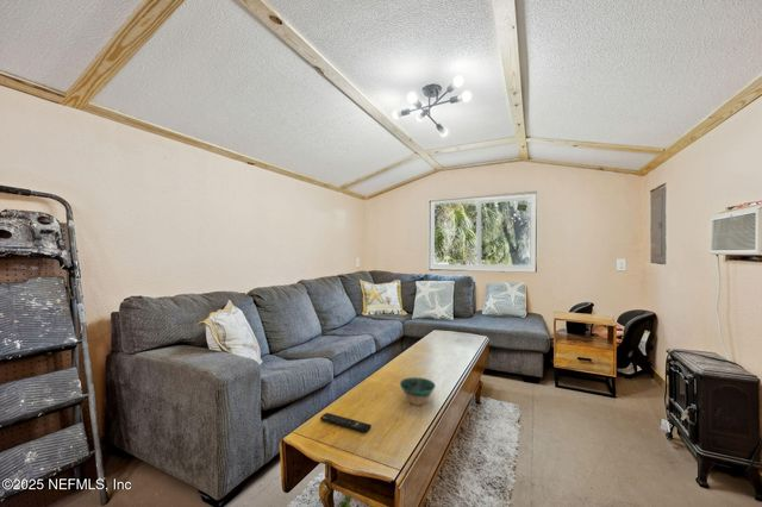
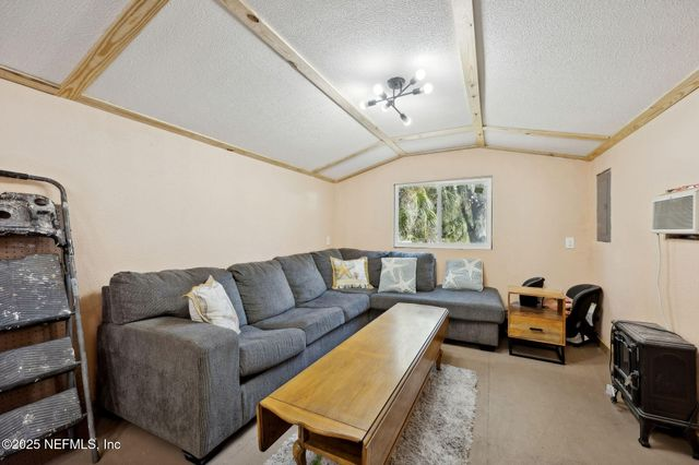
- remote control [319,412,373,433]
- bowl [399,376,437,406]
